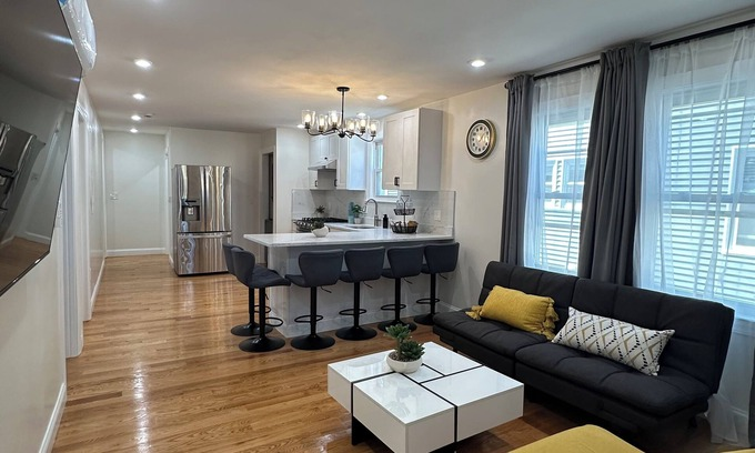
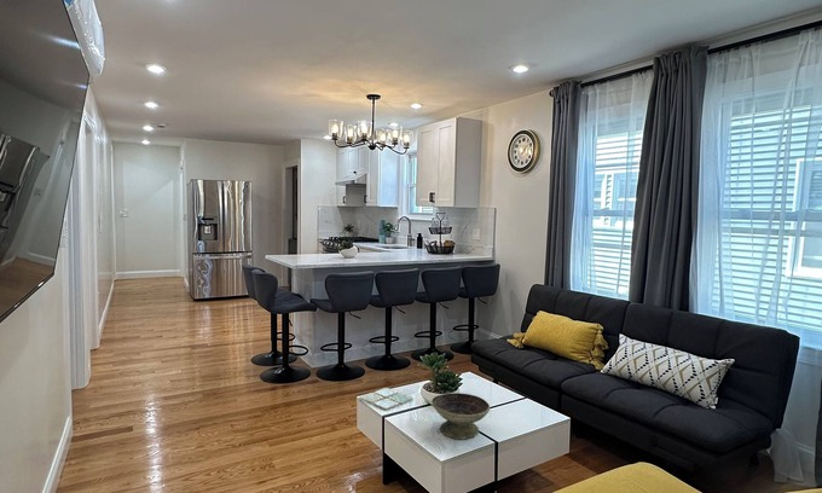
+ drink coaster [358,387,415,411]
+ decorative bowl [430,392,491,440]
